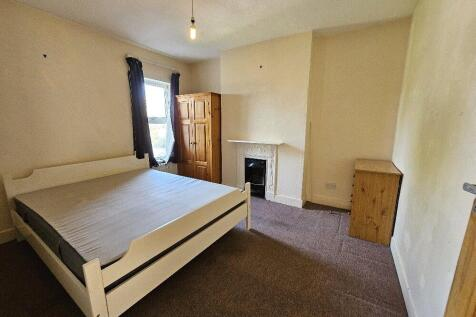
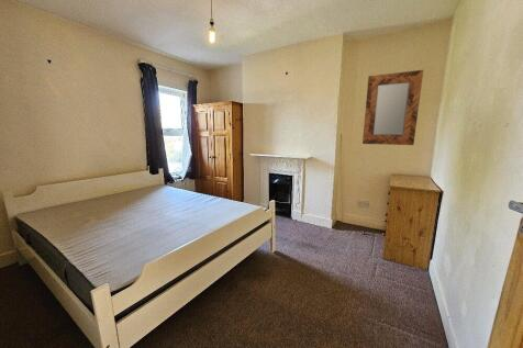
+ home mirror [361,69,424,146]
